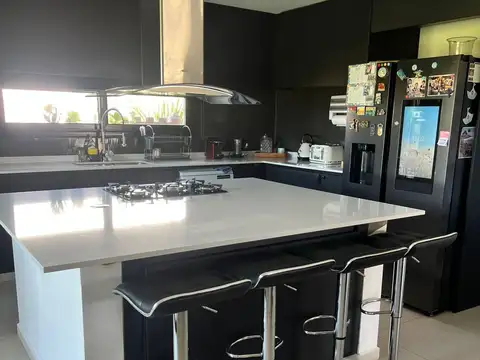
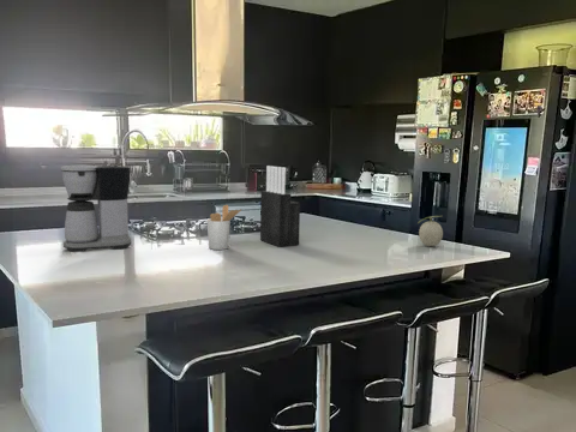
+ utensil holder [206,204,242,251]
+ coffee maker [60,164,132,253]
+ knife block [259,164,301,248]
+ fruit [416,215,444,247]
